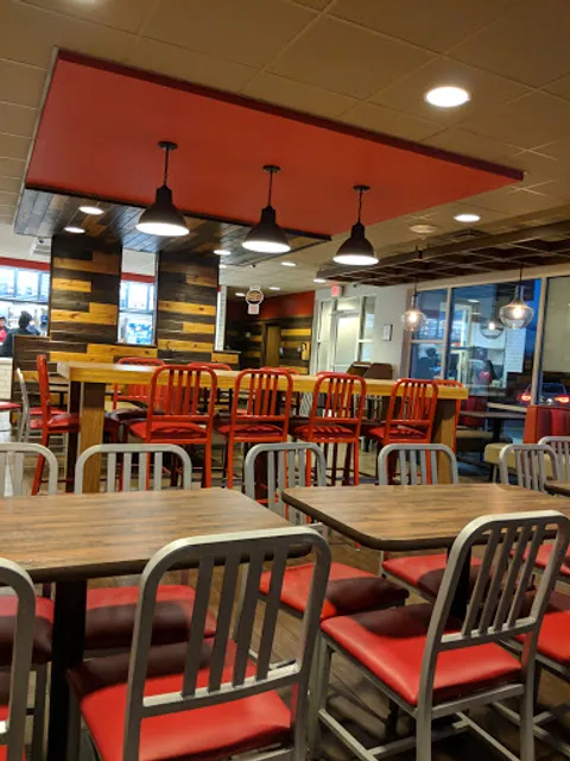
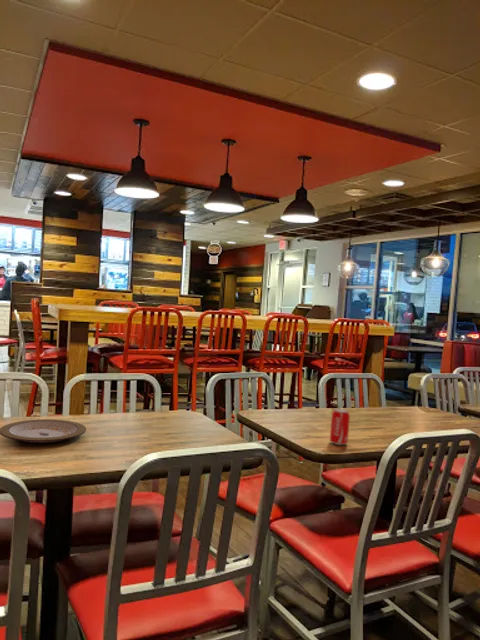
+ plate [0,418,87,444]
+ beverage can [329,408,351,446]
